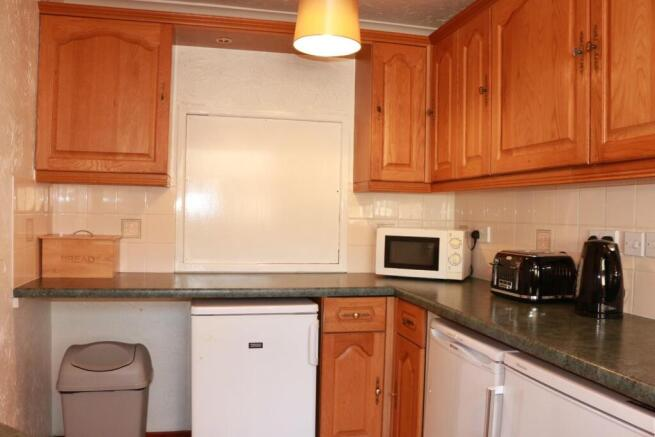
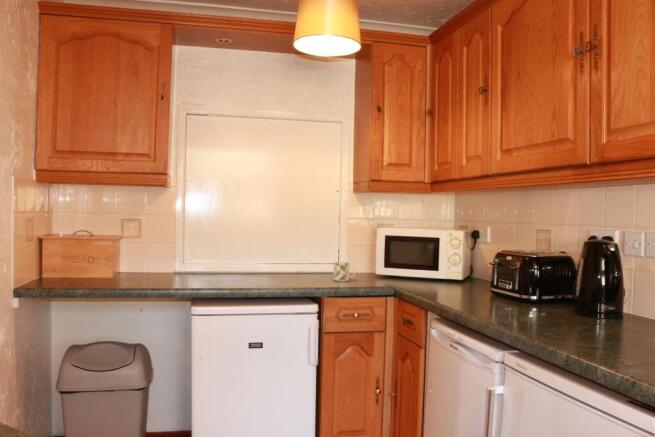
+ mug [332,261,357,283]
